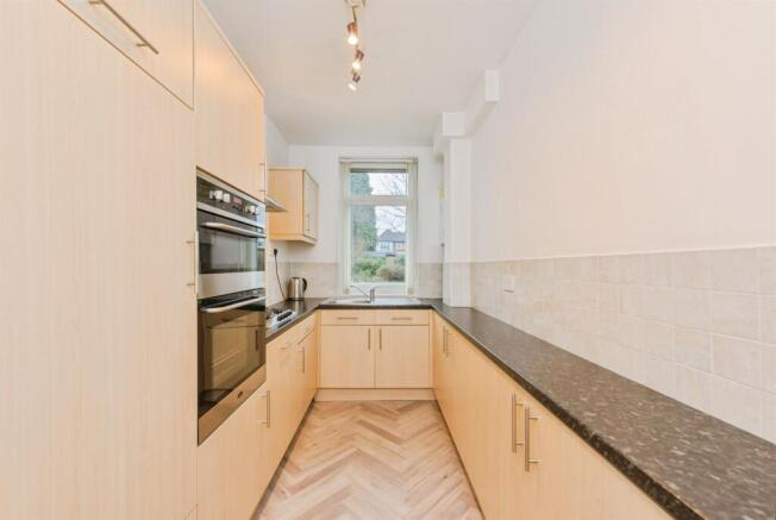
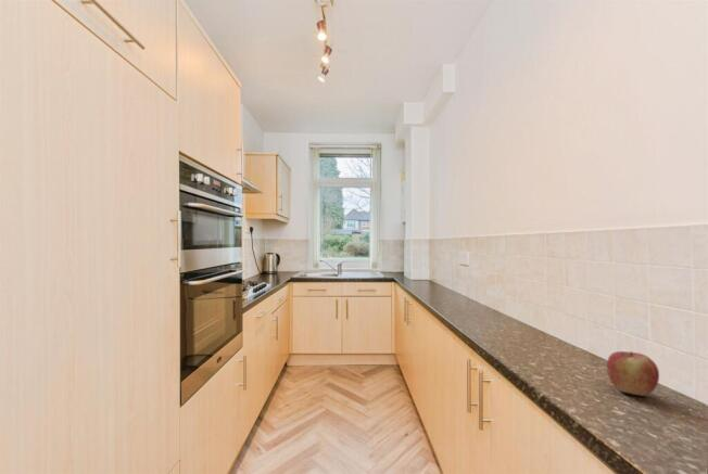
+ apple [606,350,660,397]
